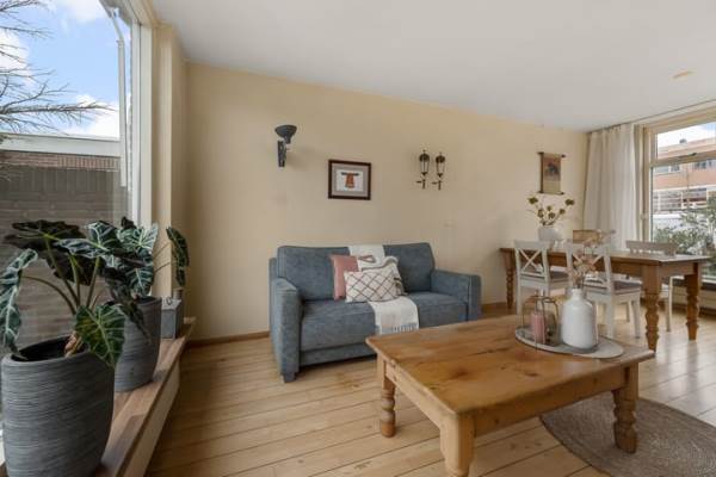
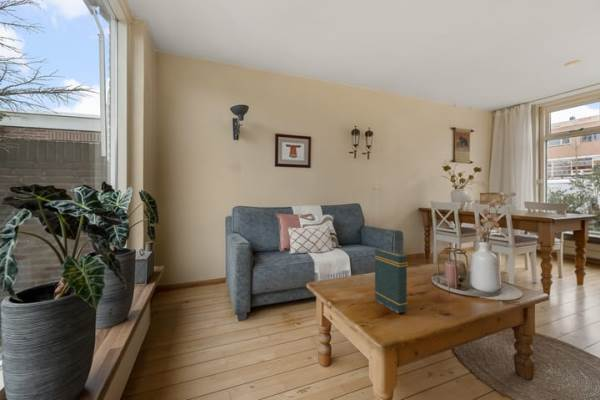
+ book [374,248,409,314]
